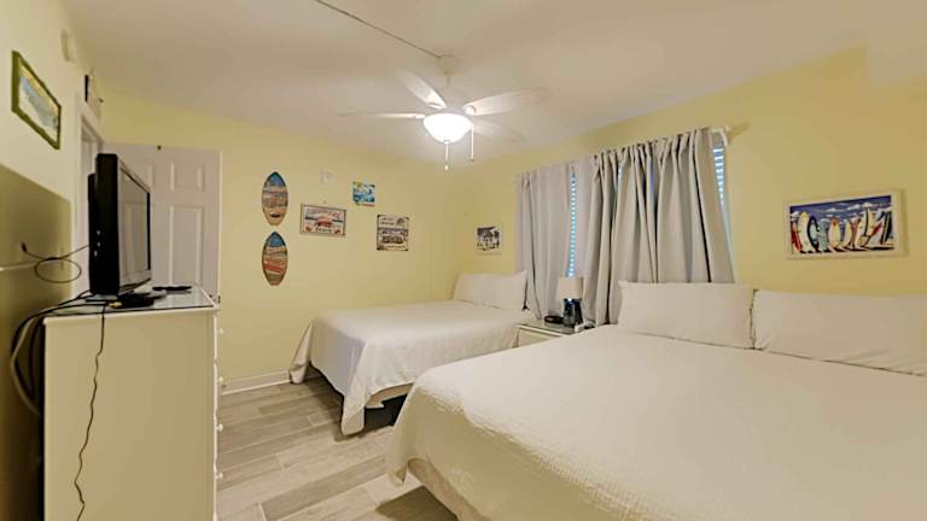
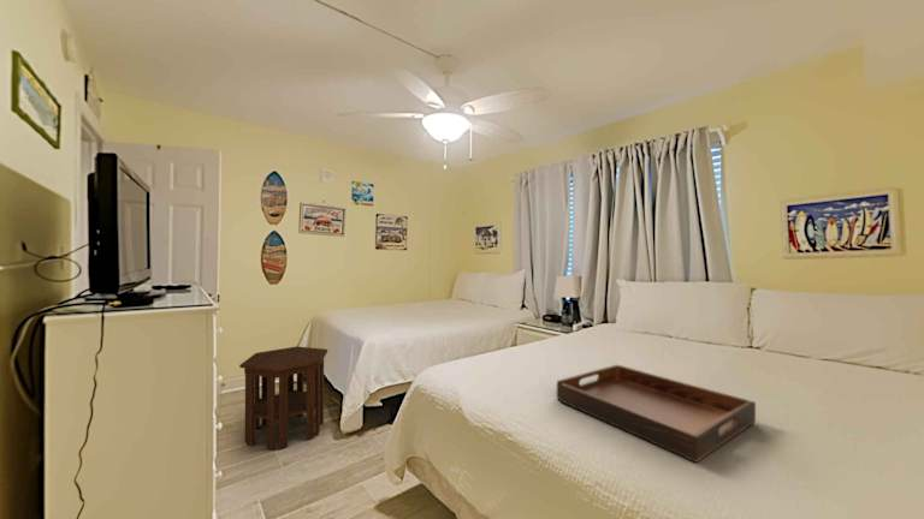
+ side table [238,345,328,452]
+ serving tray [556,364,757,464]
